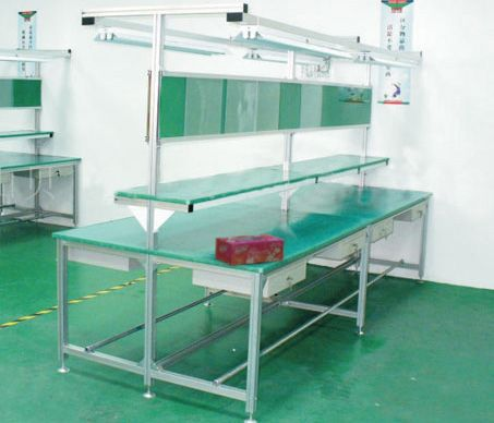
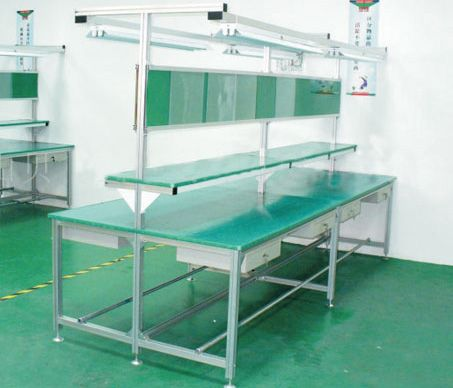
- tissue box [214,233,286,267]
